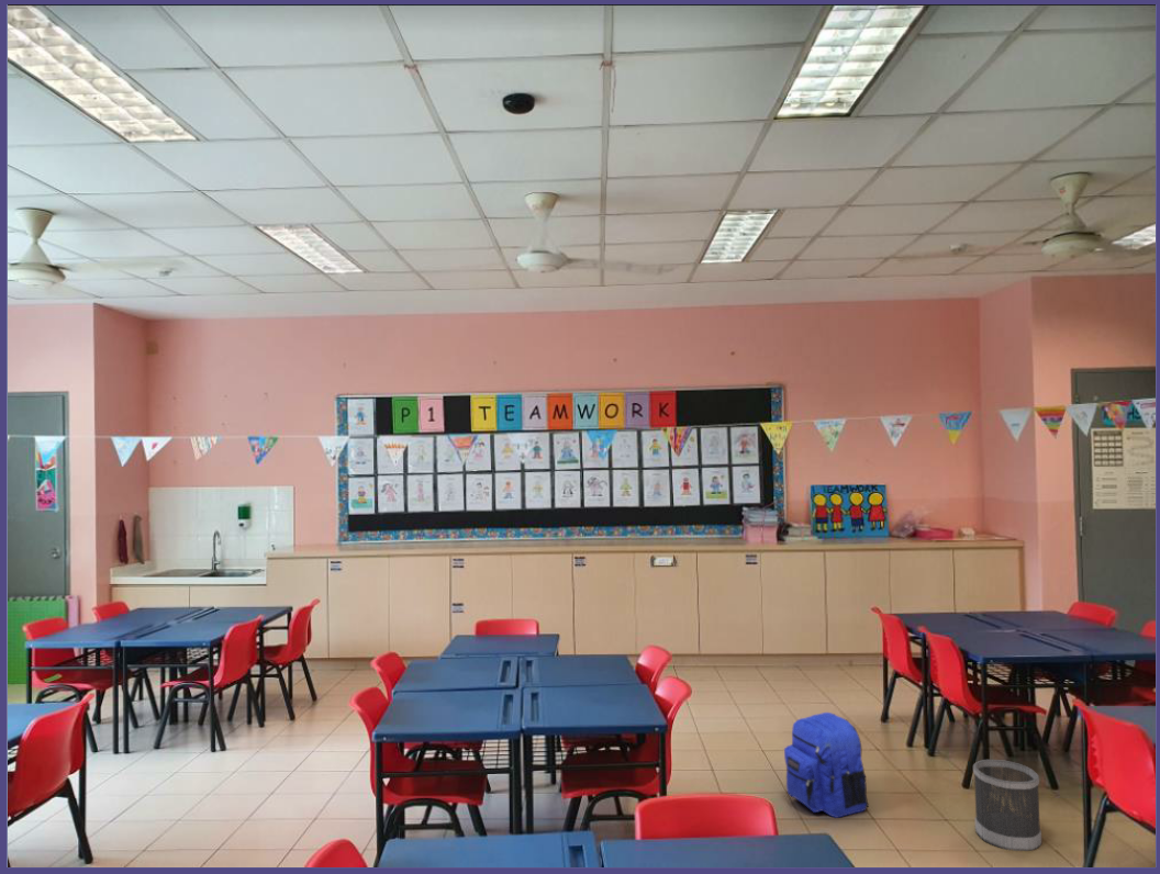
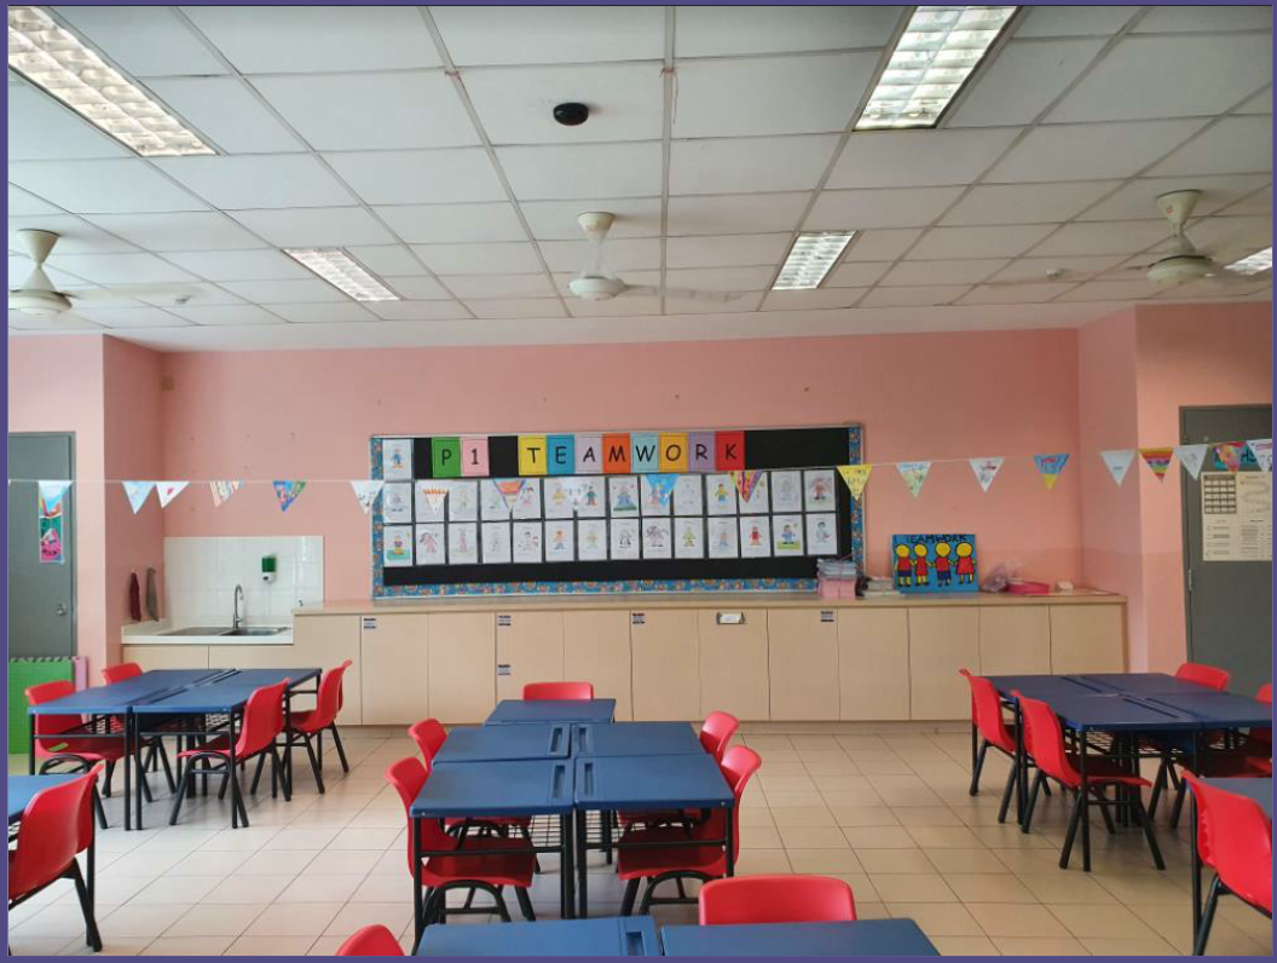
- wastebasket [972,759,1042,852]
- backpack [783,711,870,819]
